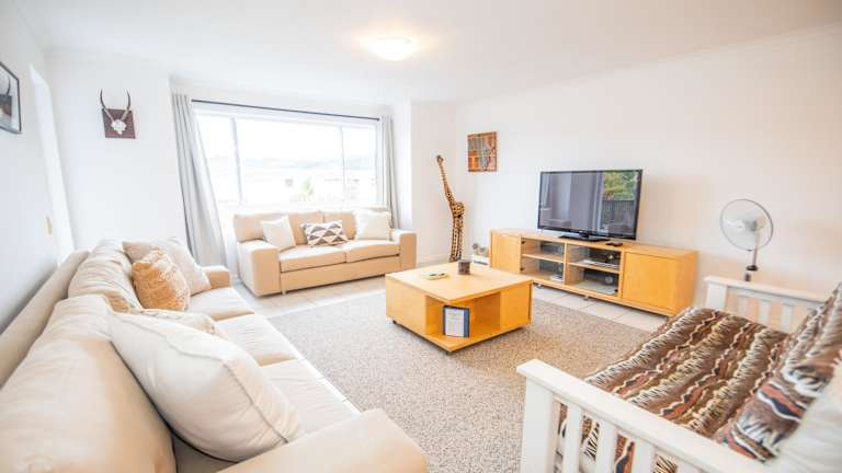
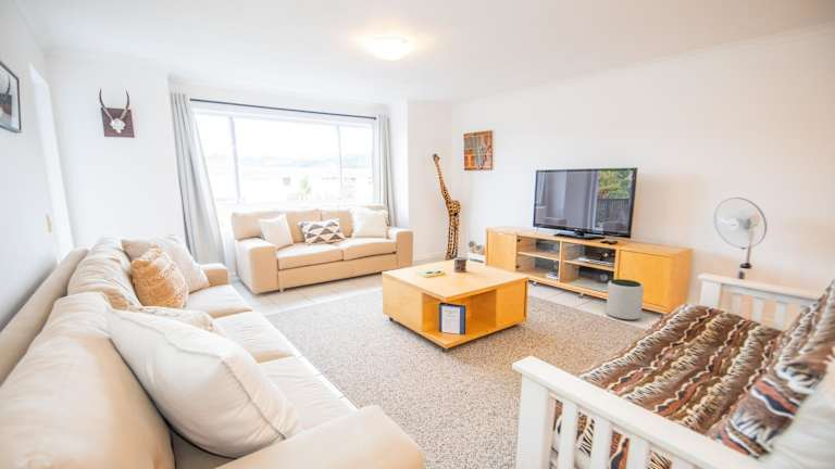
+ plant pot [606,278,645,321]
